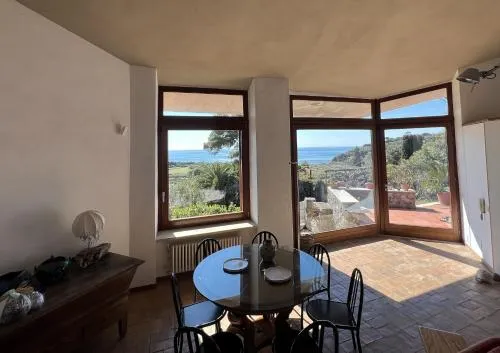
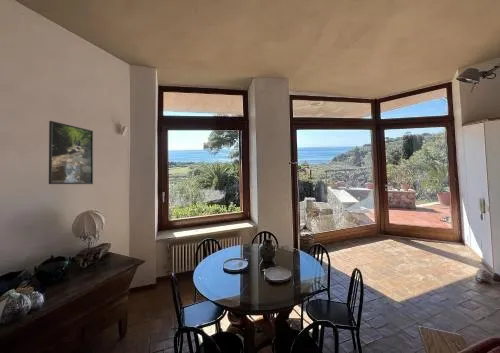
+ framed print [48,120,94,185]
